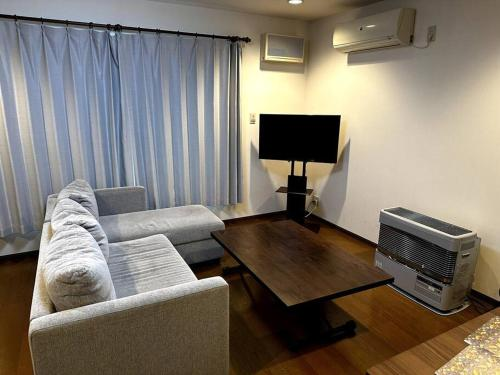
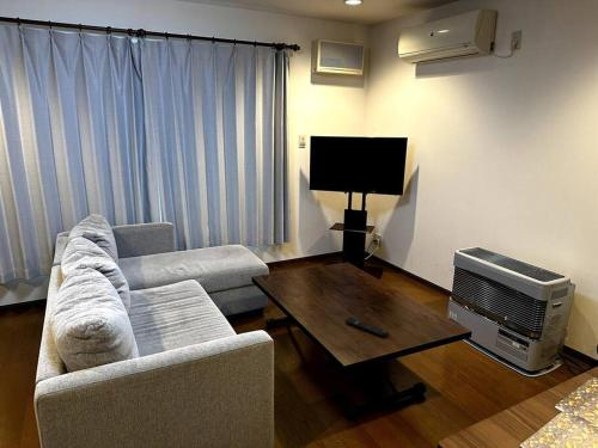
+ remote control [344,317,390,338]
